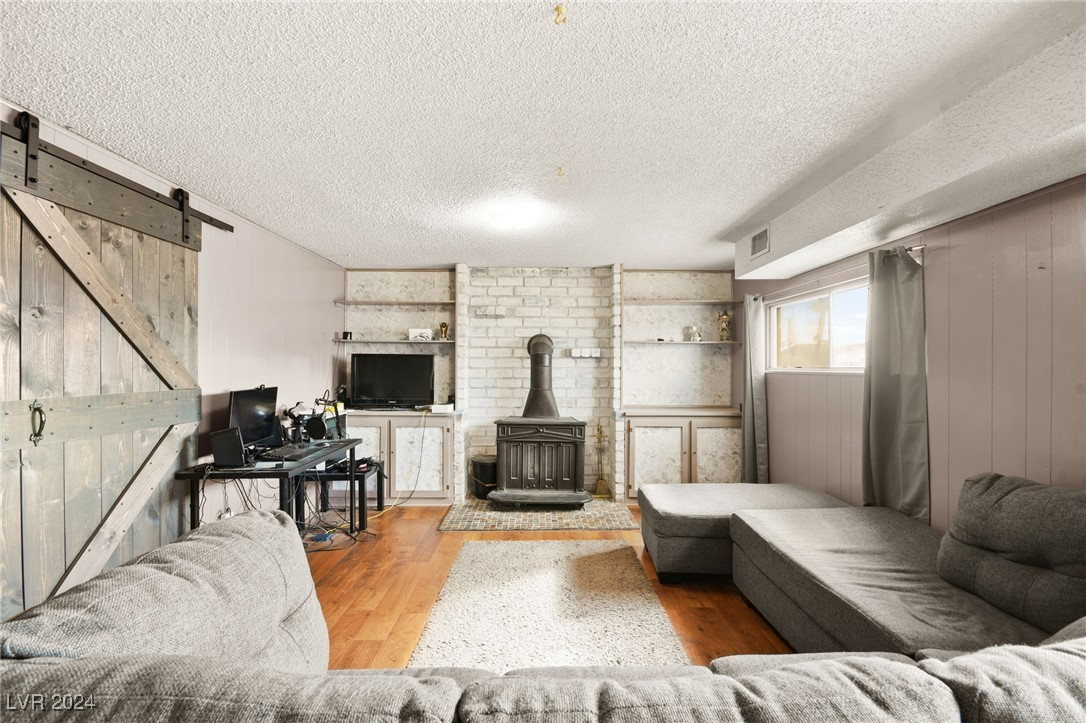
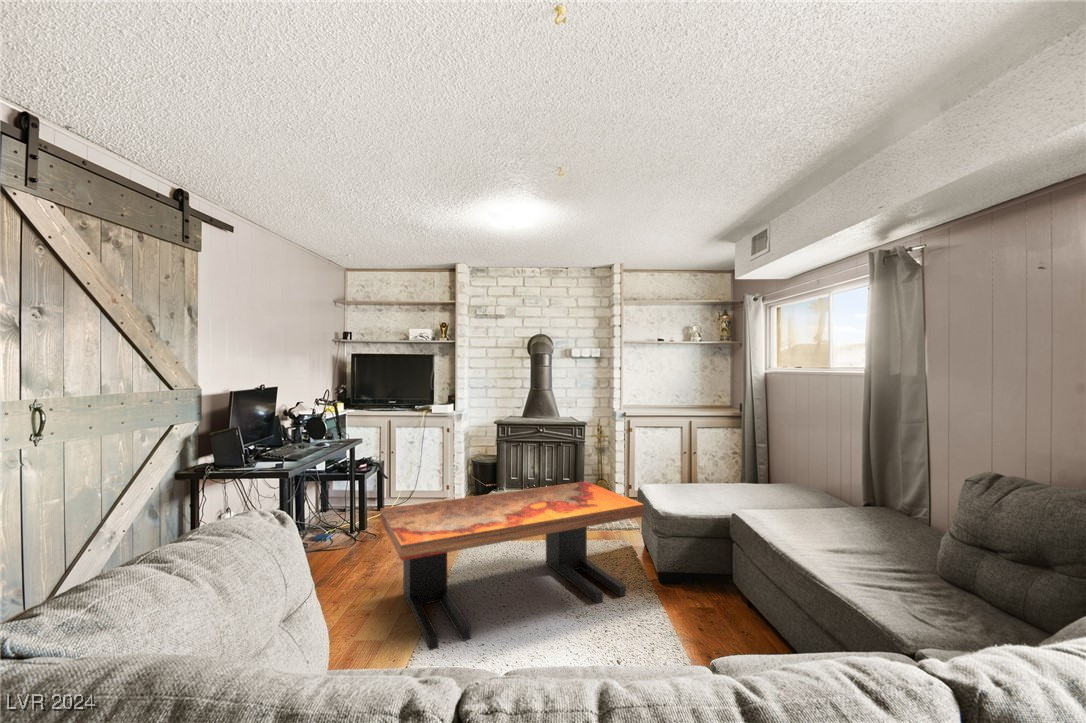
+ coffee table [380,480,645,652]
